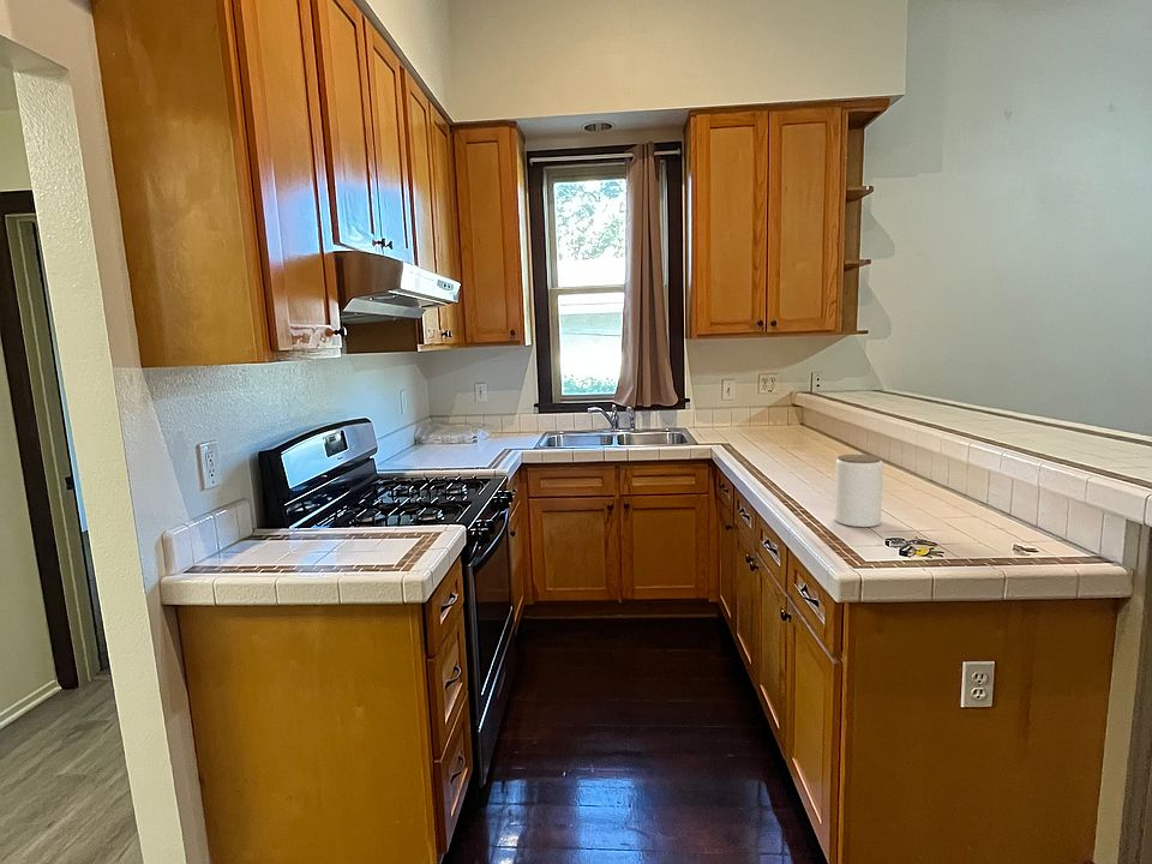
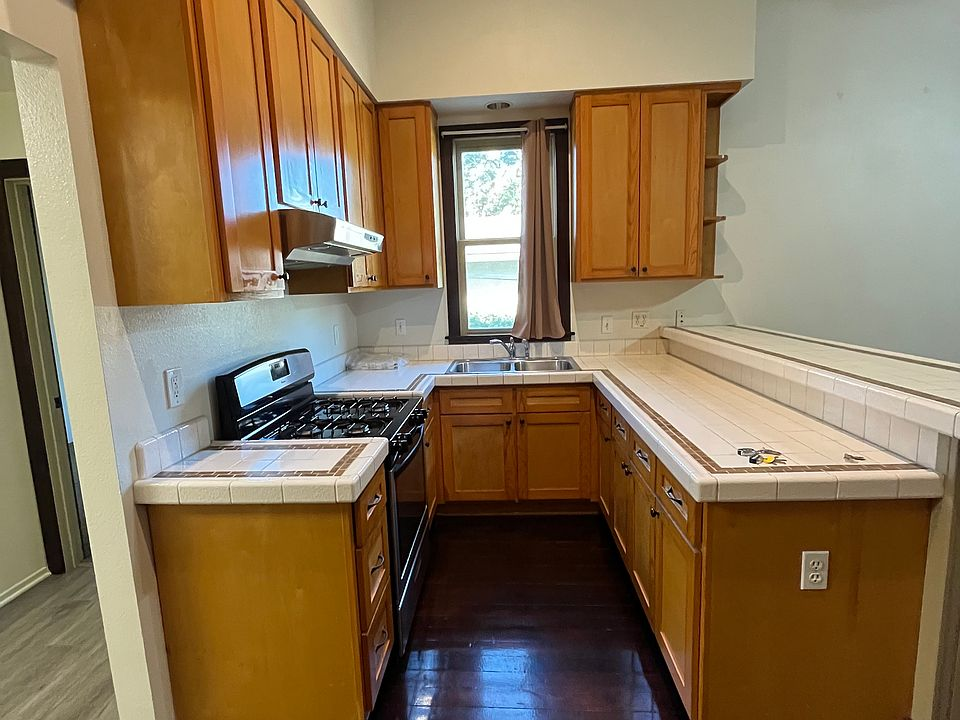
- jar [834,454,884,528]
